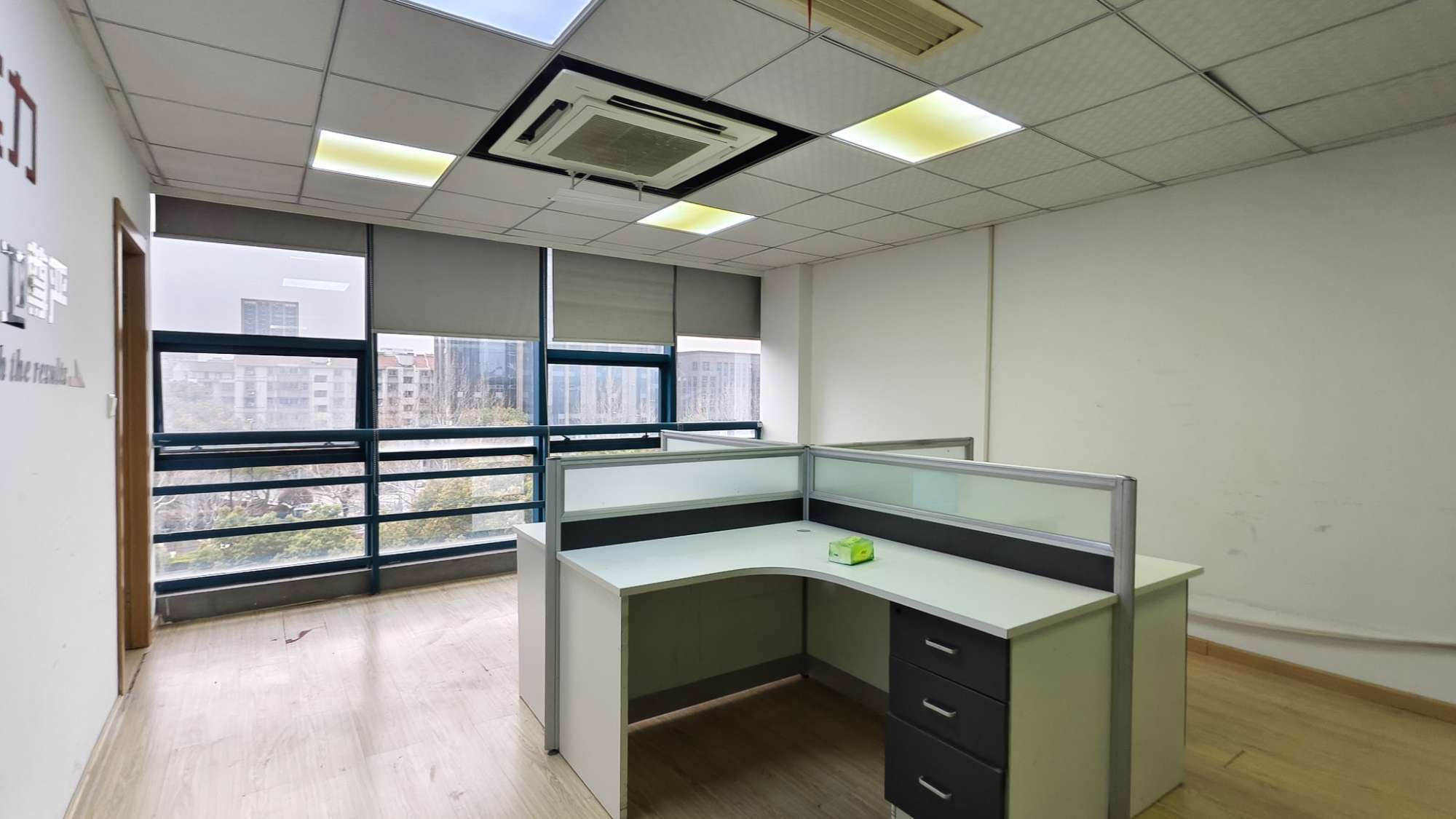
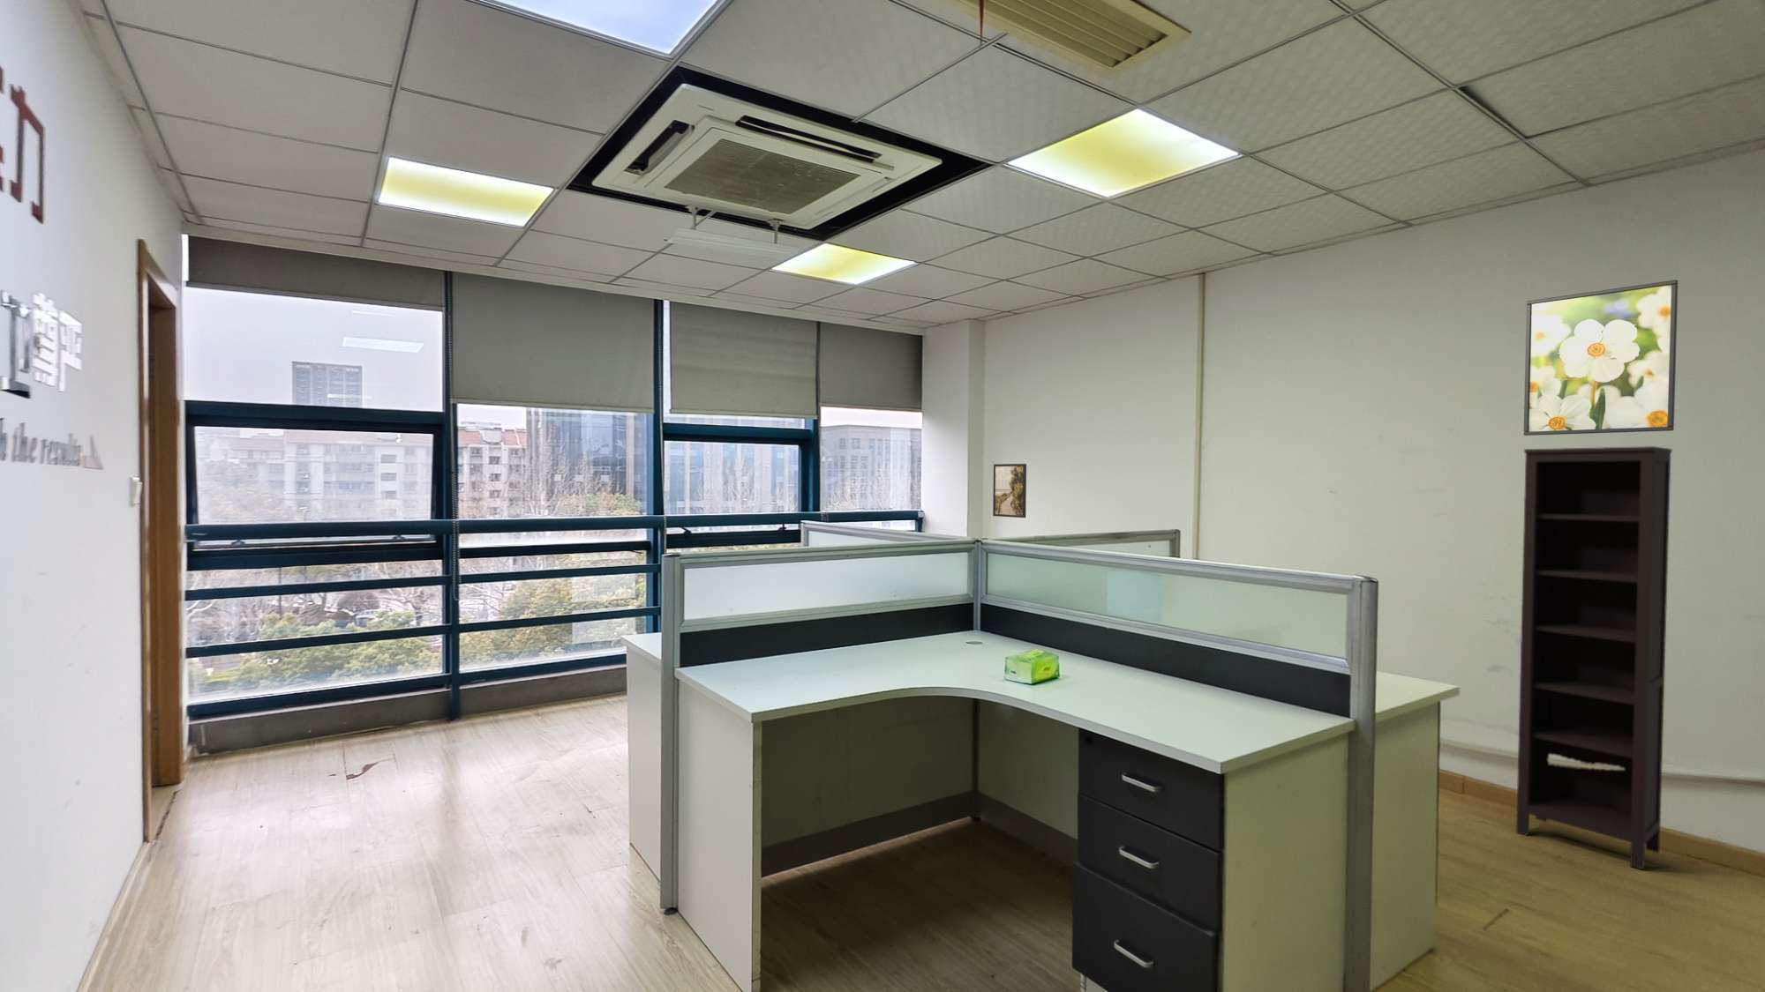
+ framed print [1524,279,1679,436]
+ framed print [992,463,1027,518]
+ bookcase [1515,446,1673,871]
